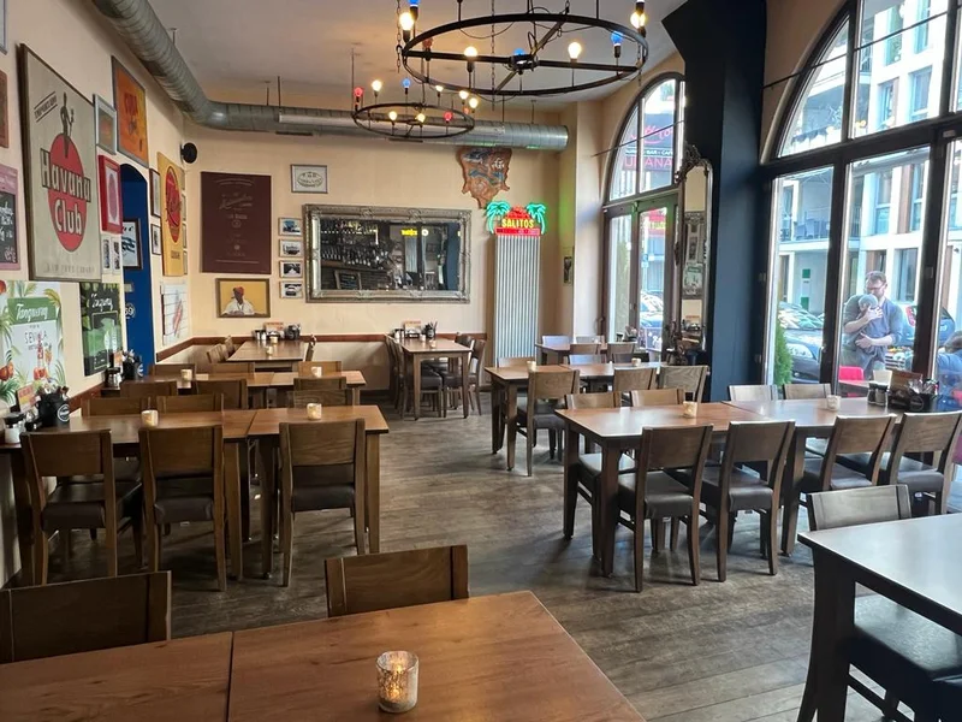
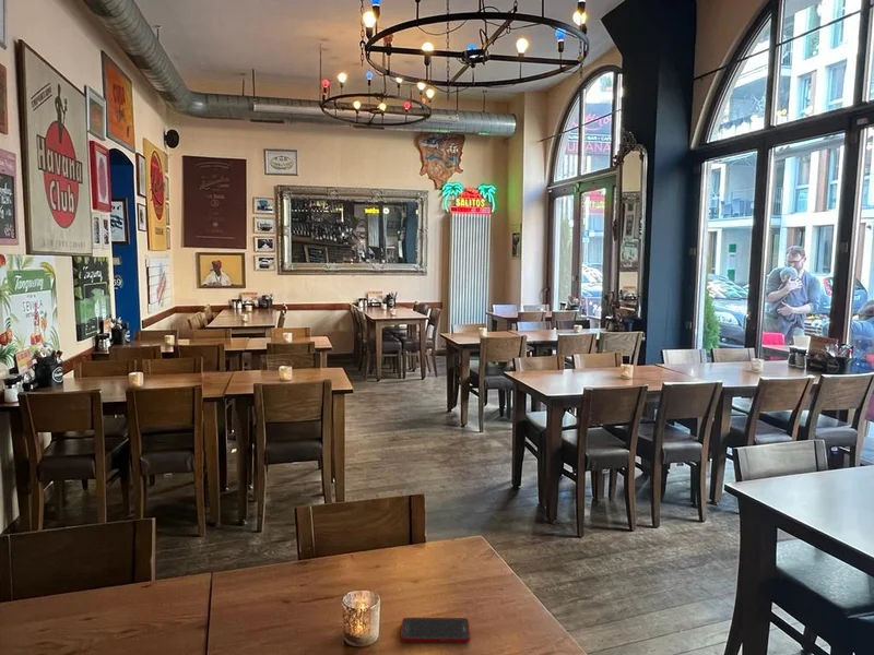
+ cell phone [400,617,471,644]
